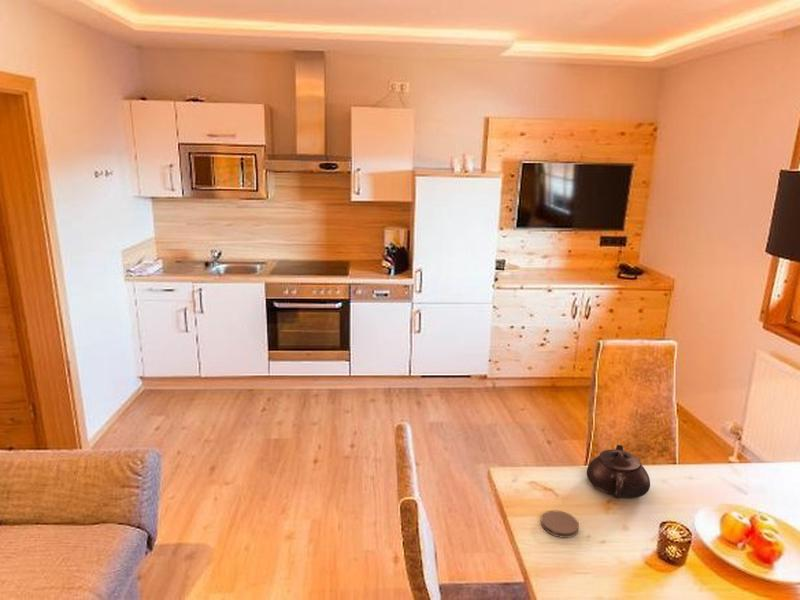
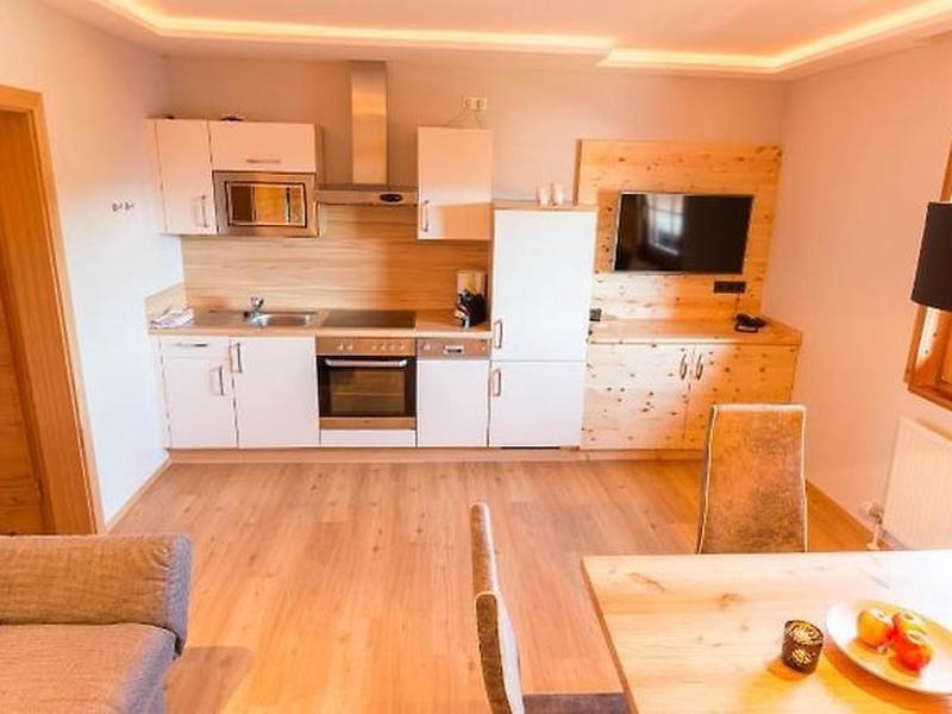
- coaster [540,510,580,539]
- teapot [586,444,651,499]
